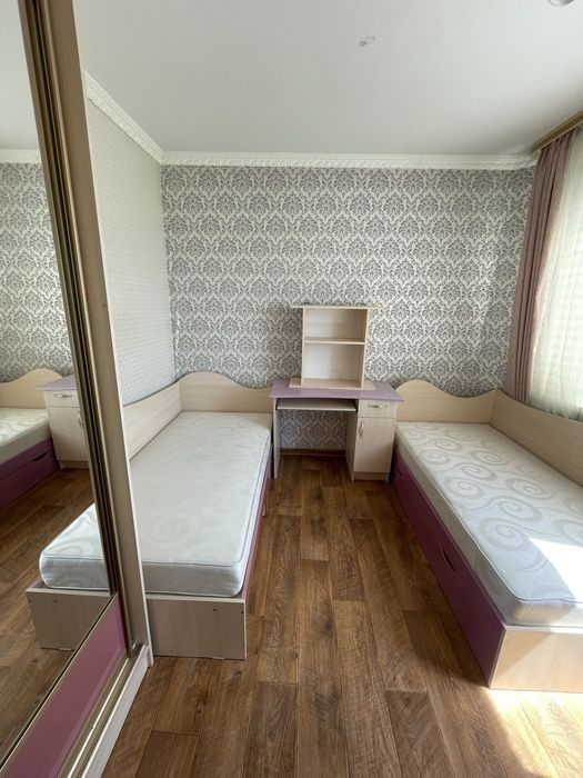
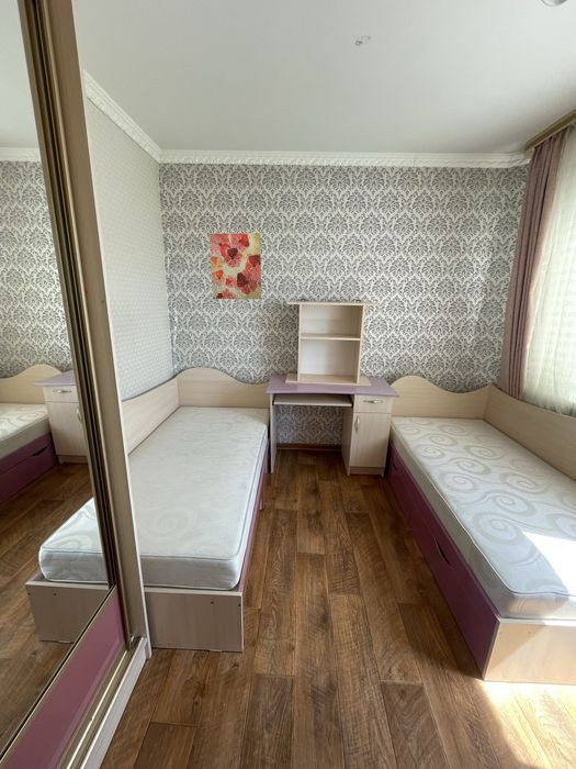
+ wall art [208,232,262,300]
